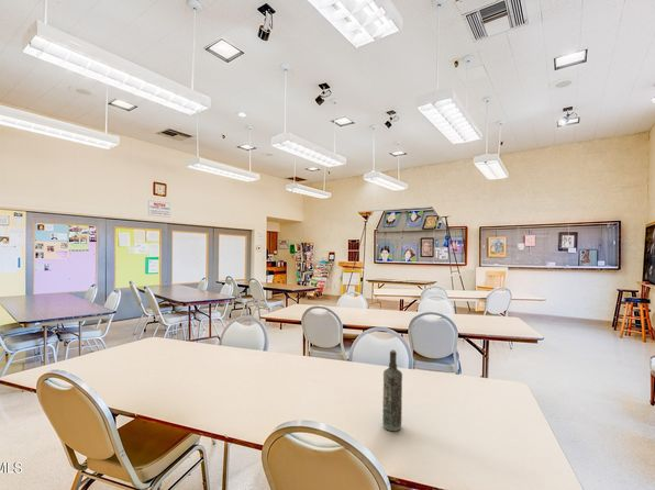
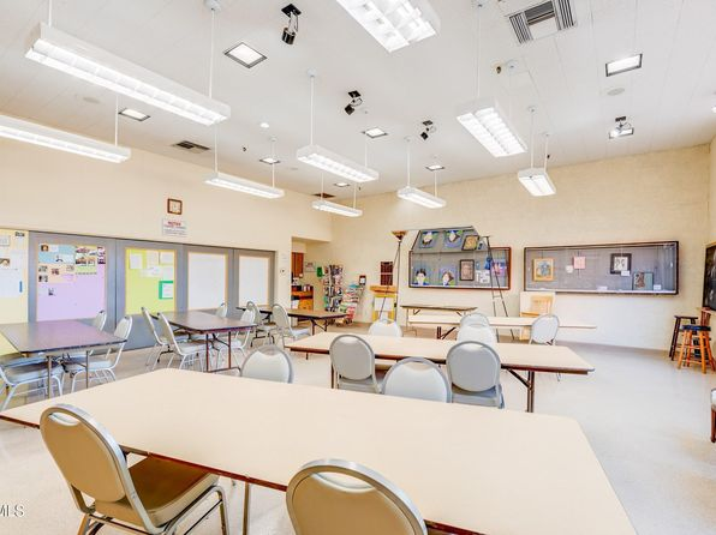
- bottle [381,349,403,432]
